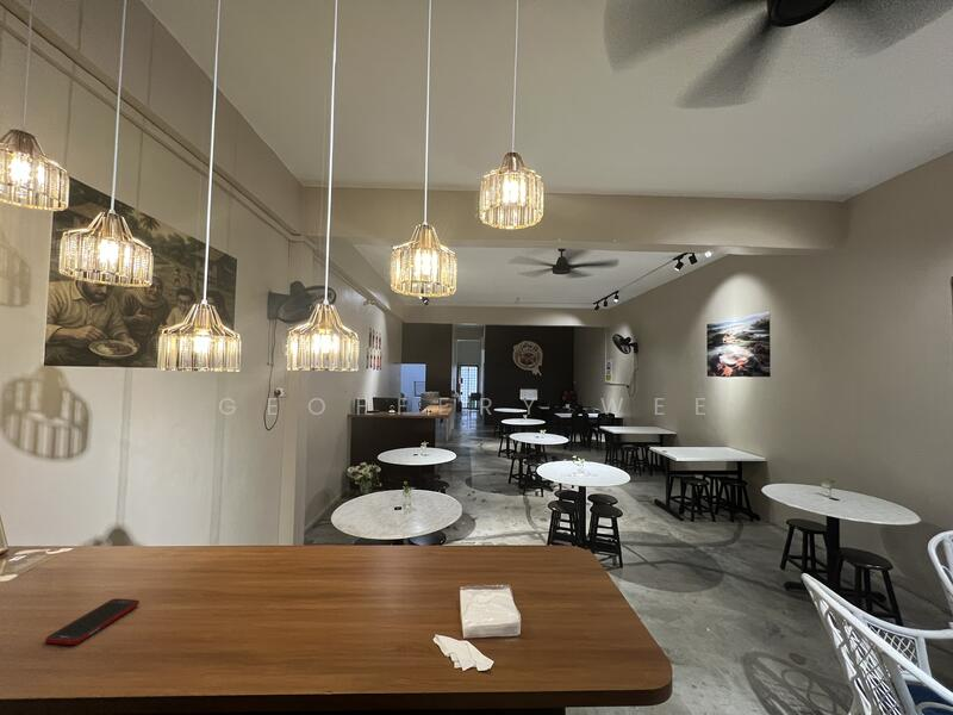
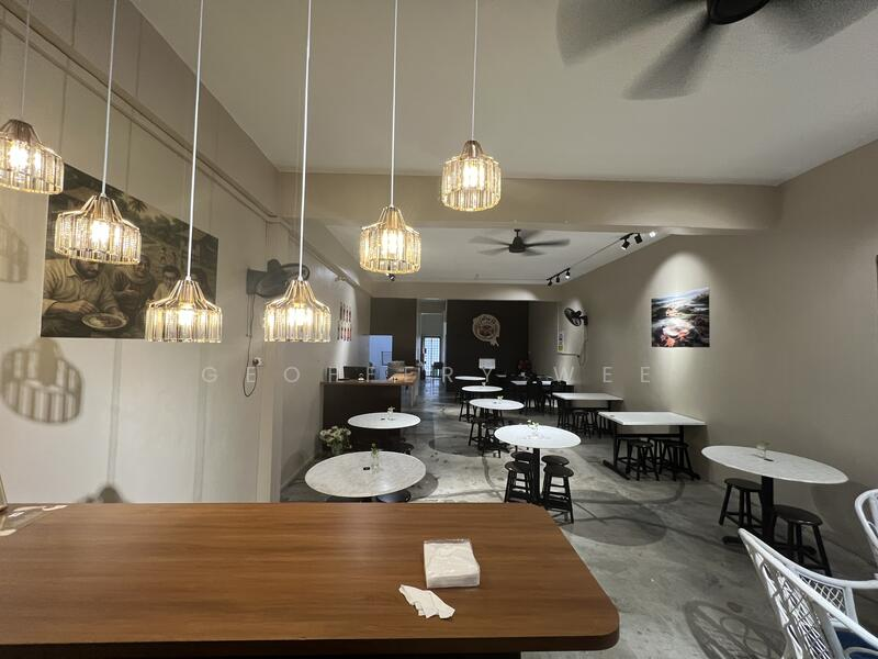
- cell phone [44,597,141,646]
